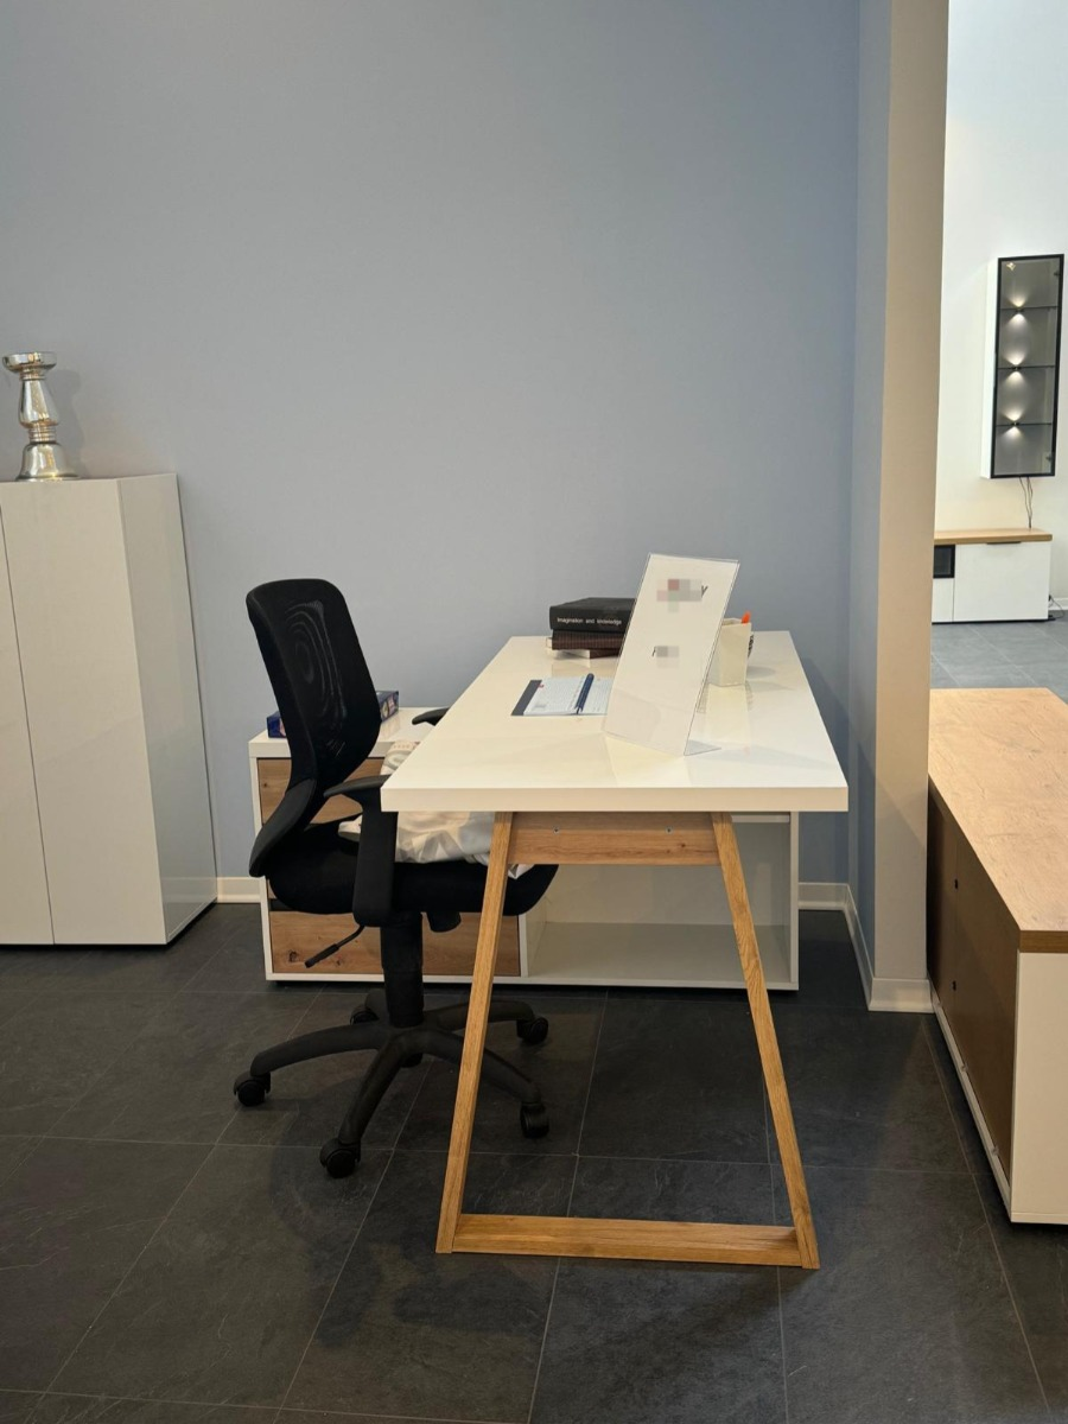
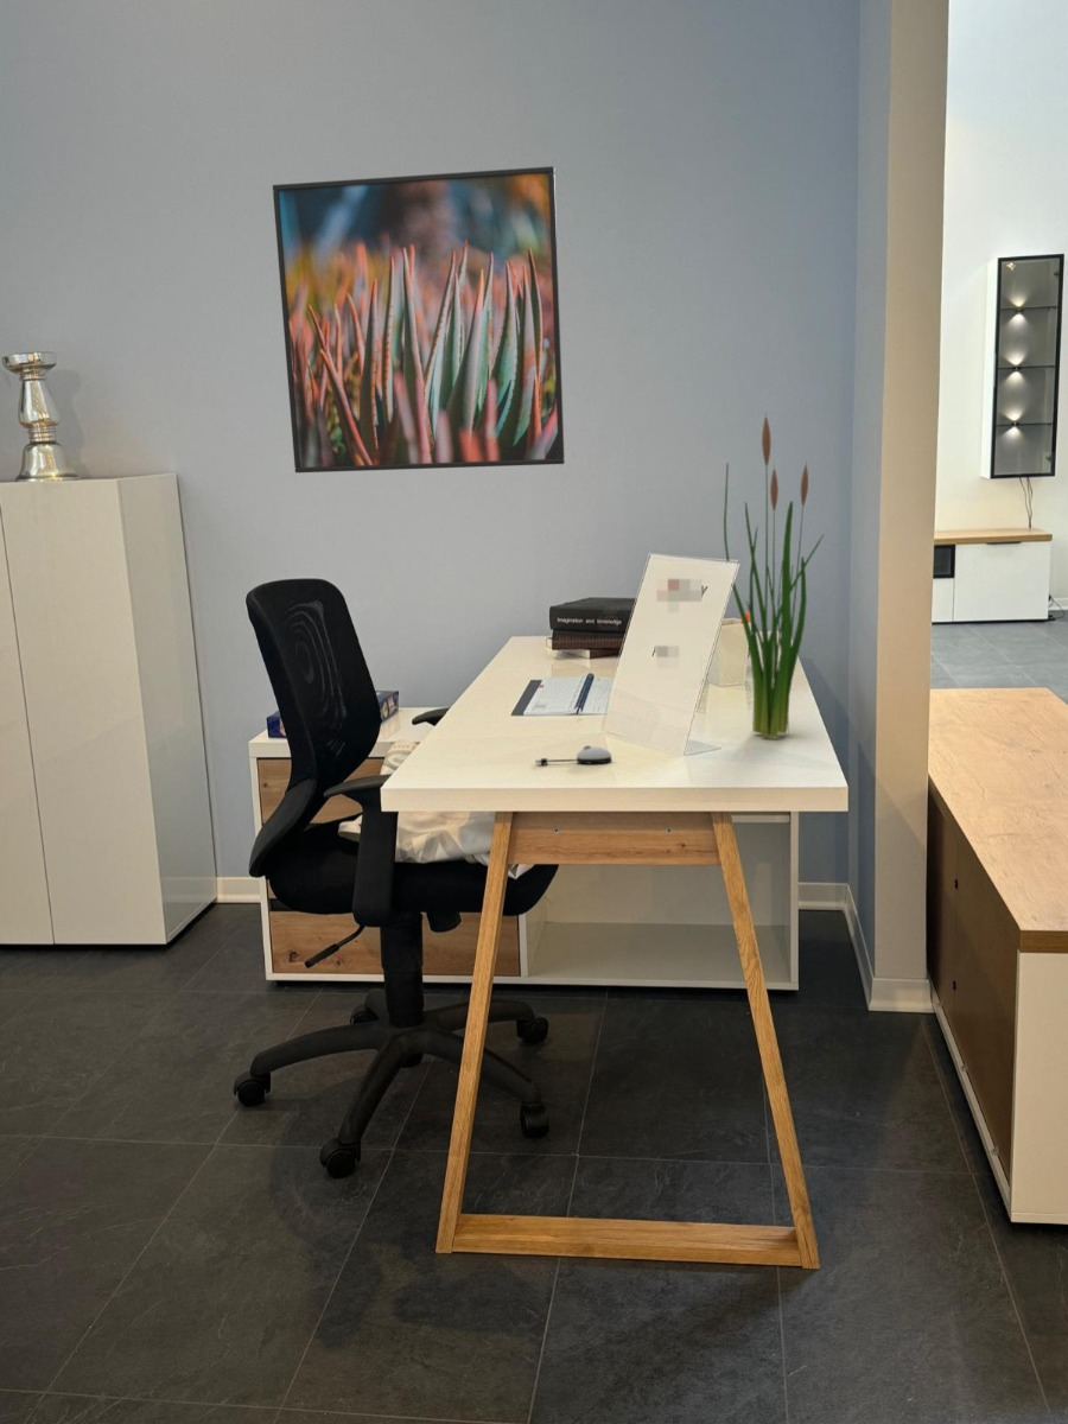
+ plant [723,411,825,739]
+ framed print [272,165,566,473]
+ computer mouse [534,744,612,765]
